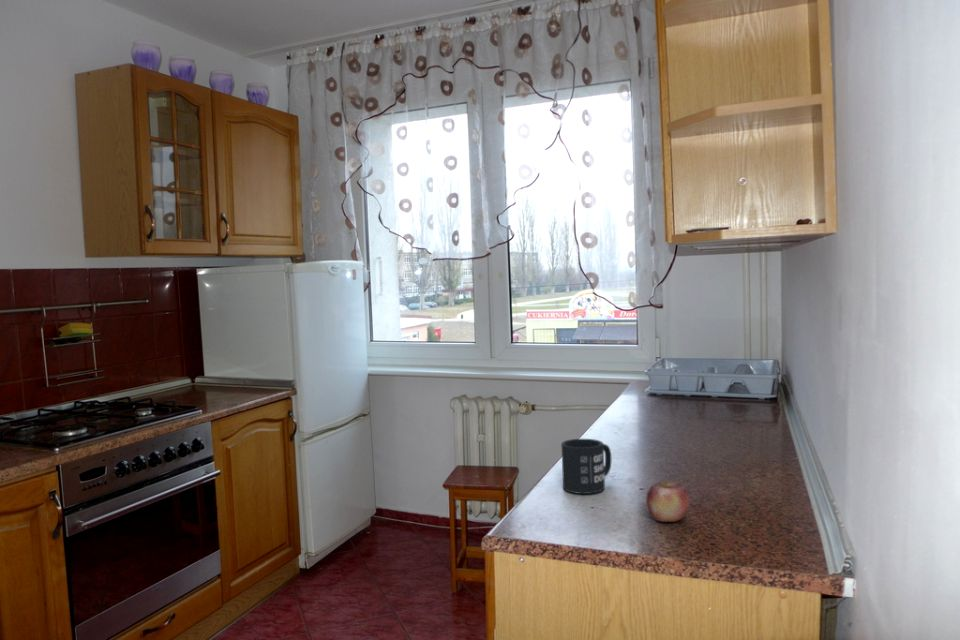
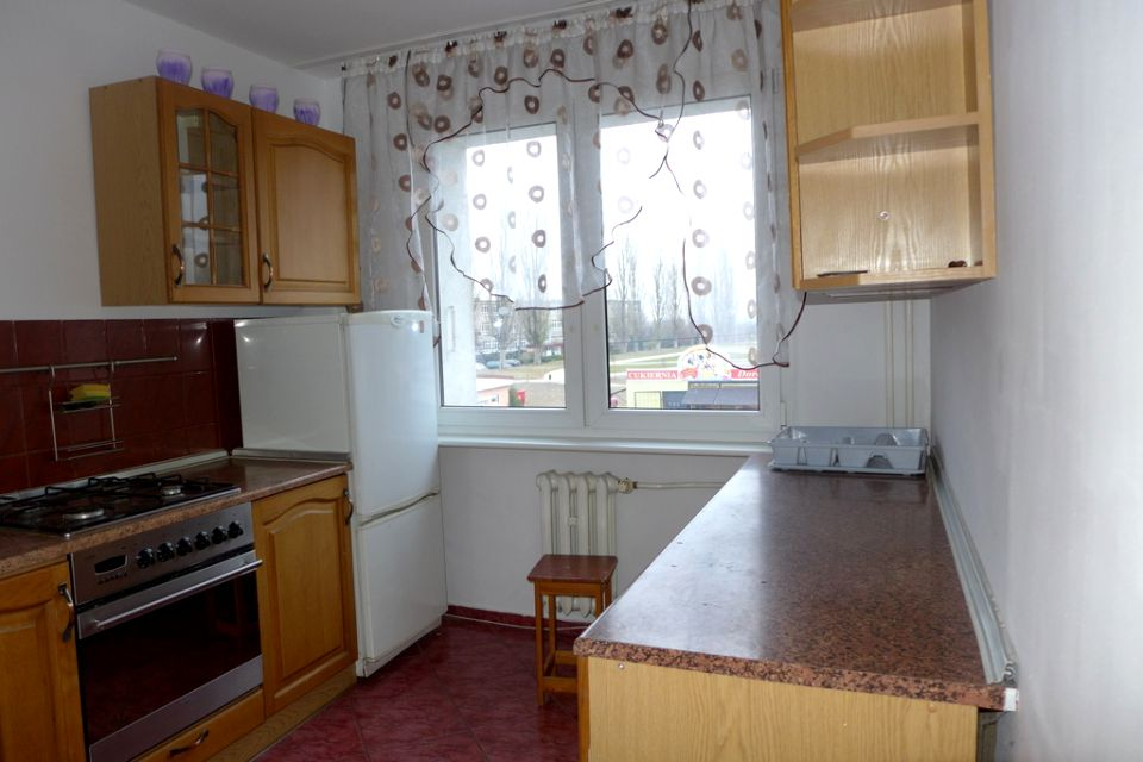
- mug [560,438,613,495]
- apple [645,477,691,523]
